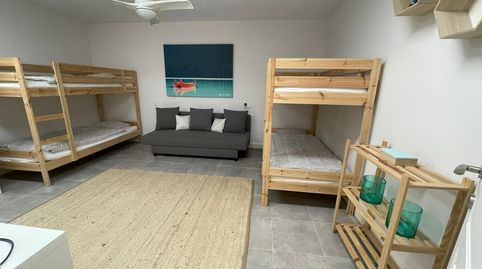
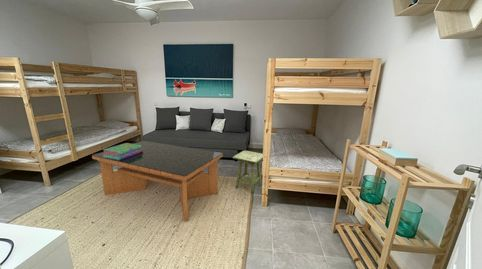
+ side table [231,150,264,194]
+ stack of books [102,142,143,160]
+ coffee table [91,140,224,222]
